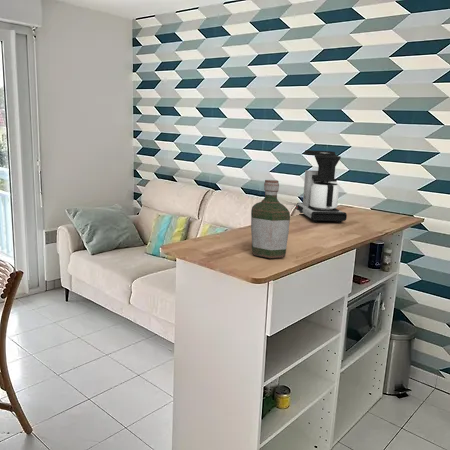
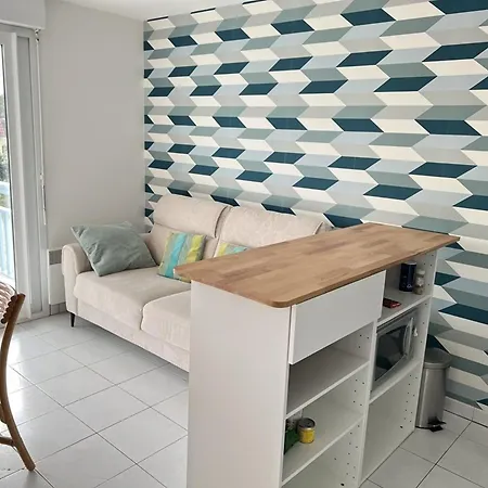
- bottle [250,179,291,259]
- coffee maker [295,149,348,224]
